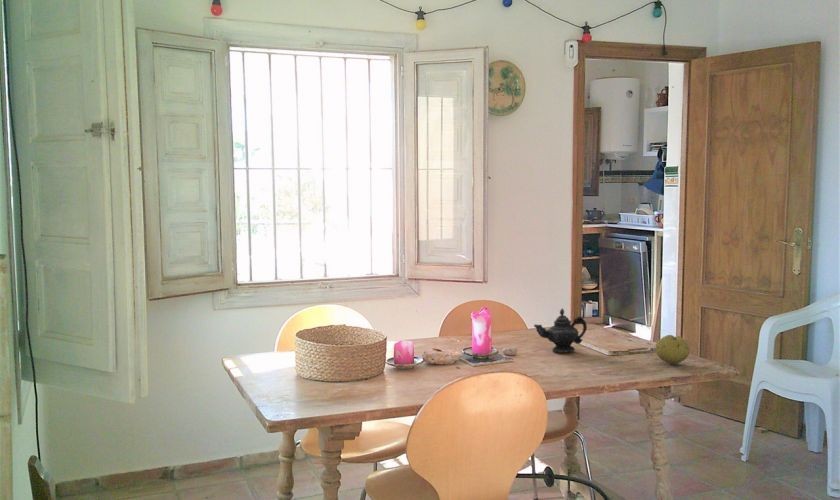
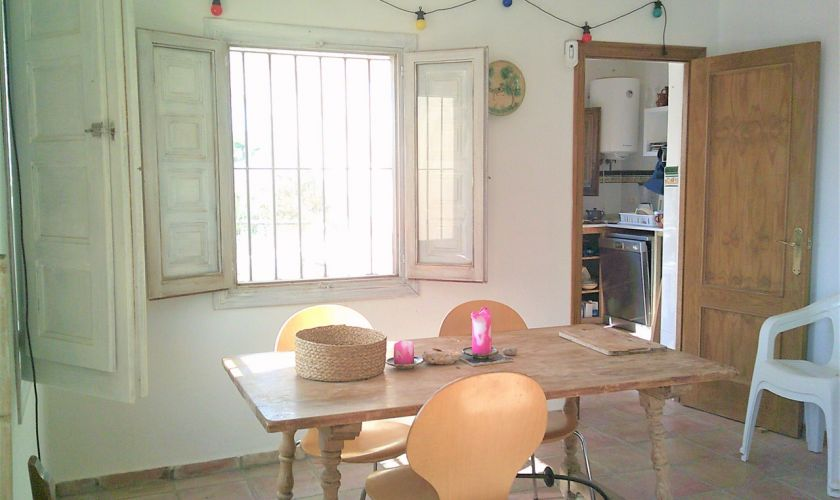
- teapot [533,307,588,354]
- fruit [654,334,691,365]
